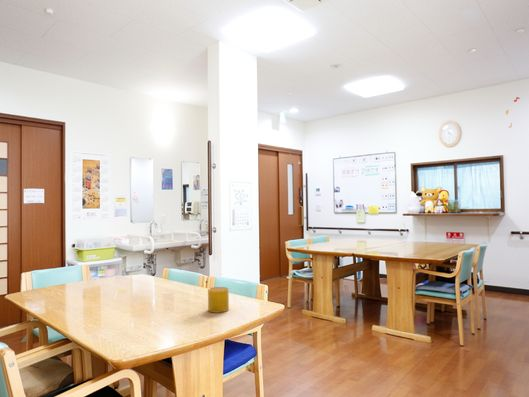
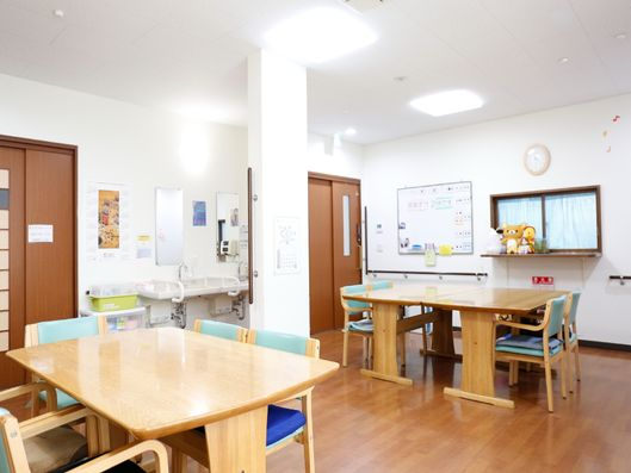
- cup [207,286,230,314]
